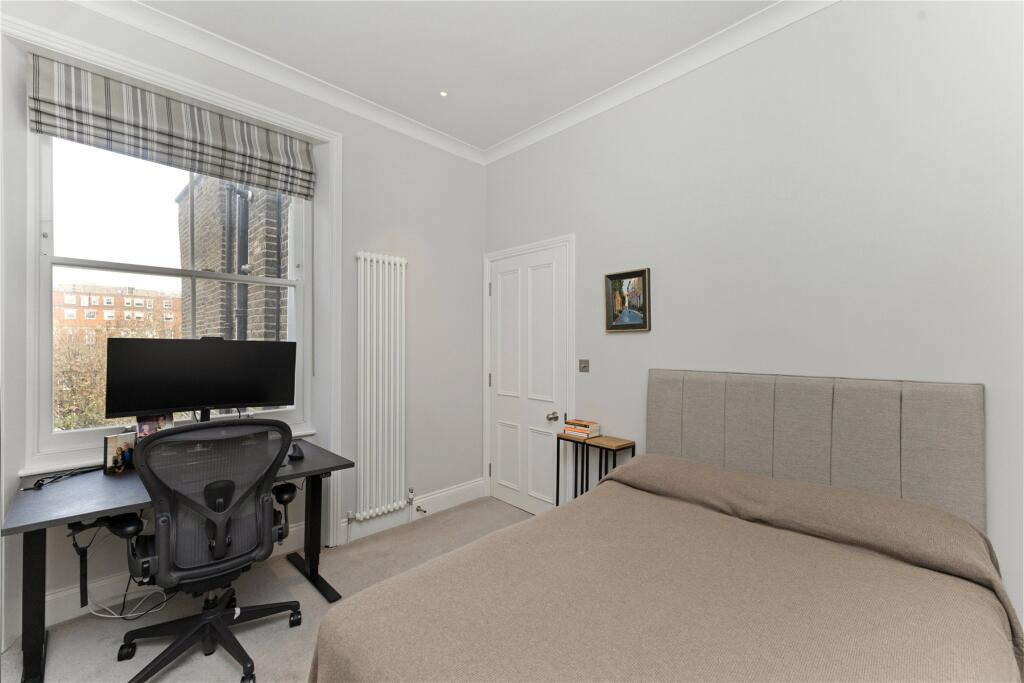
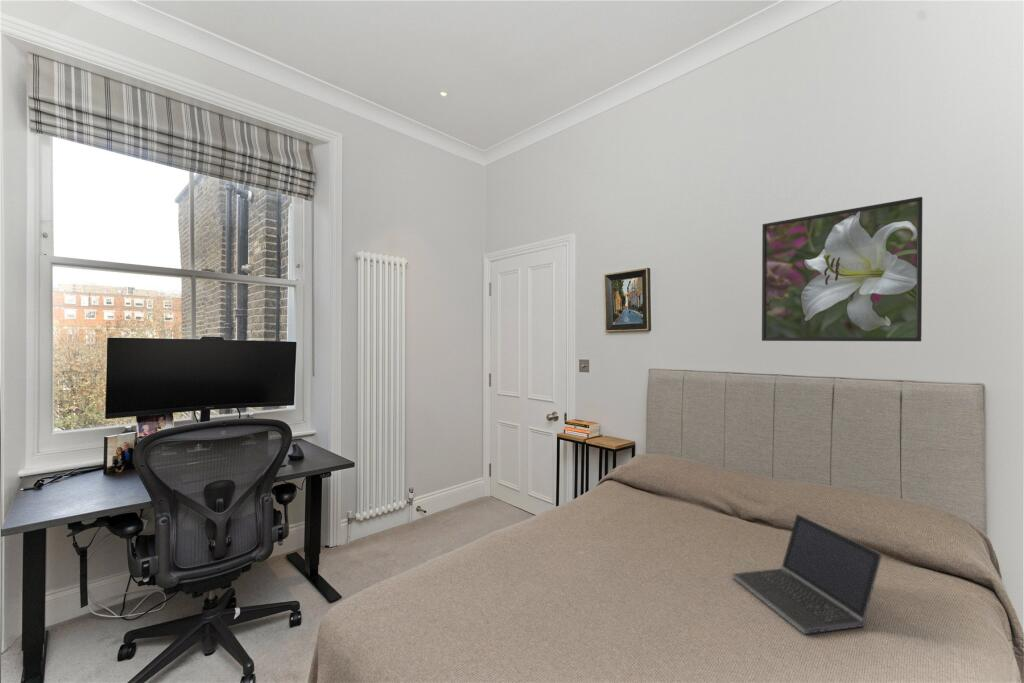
+ laptop computer [731,513,883,635]
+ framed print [761,196,923,342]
